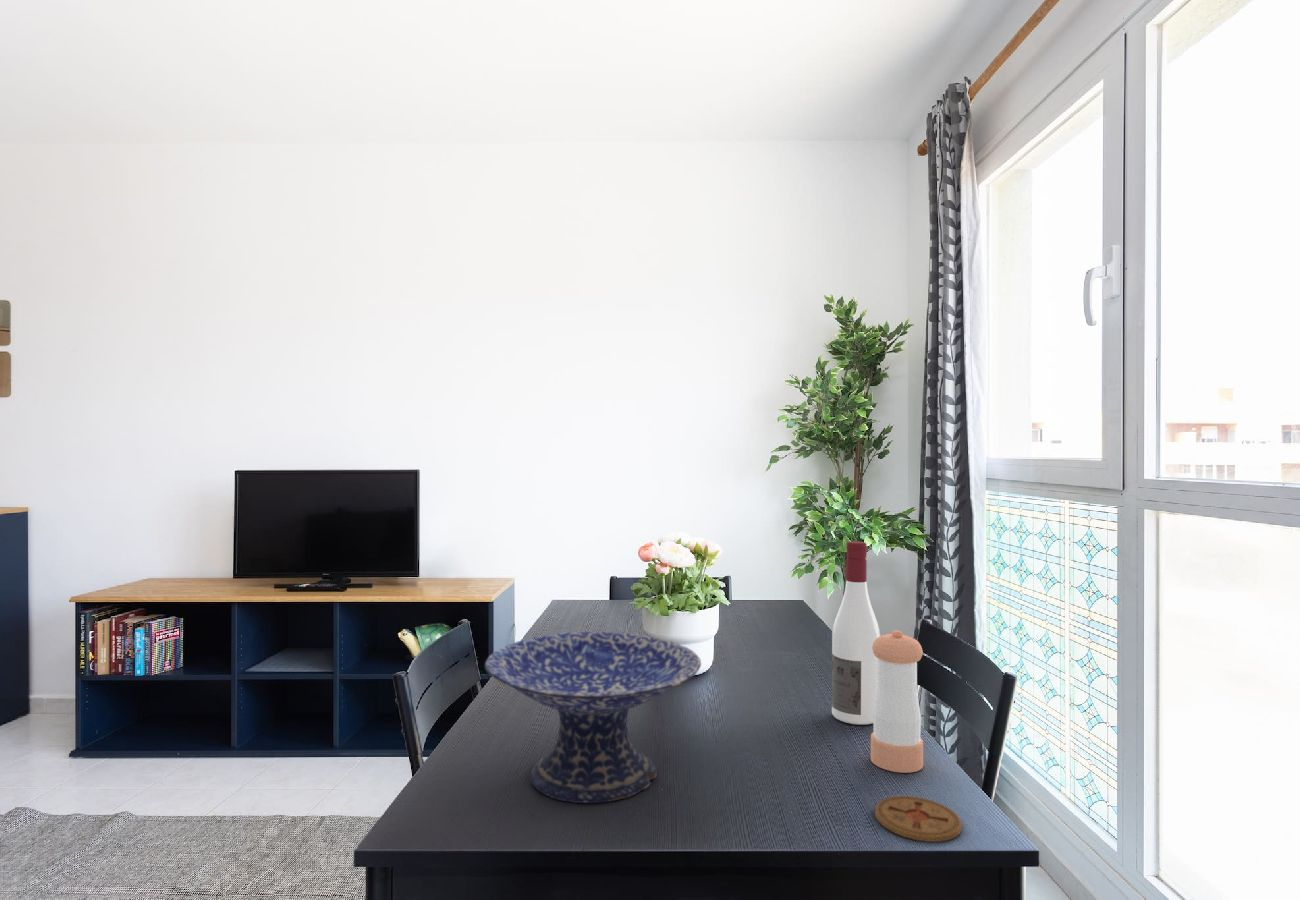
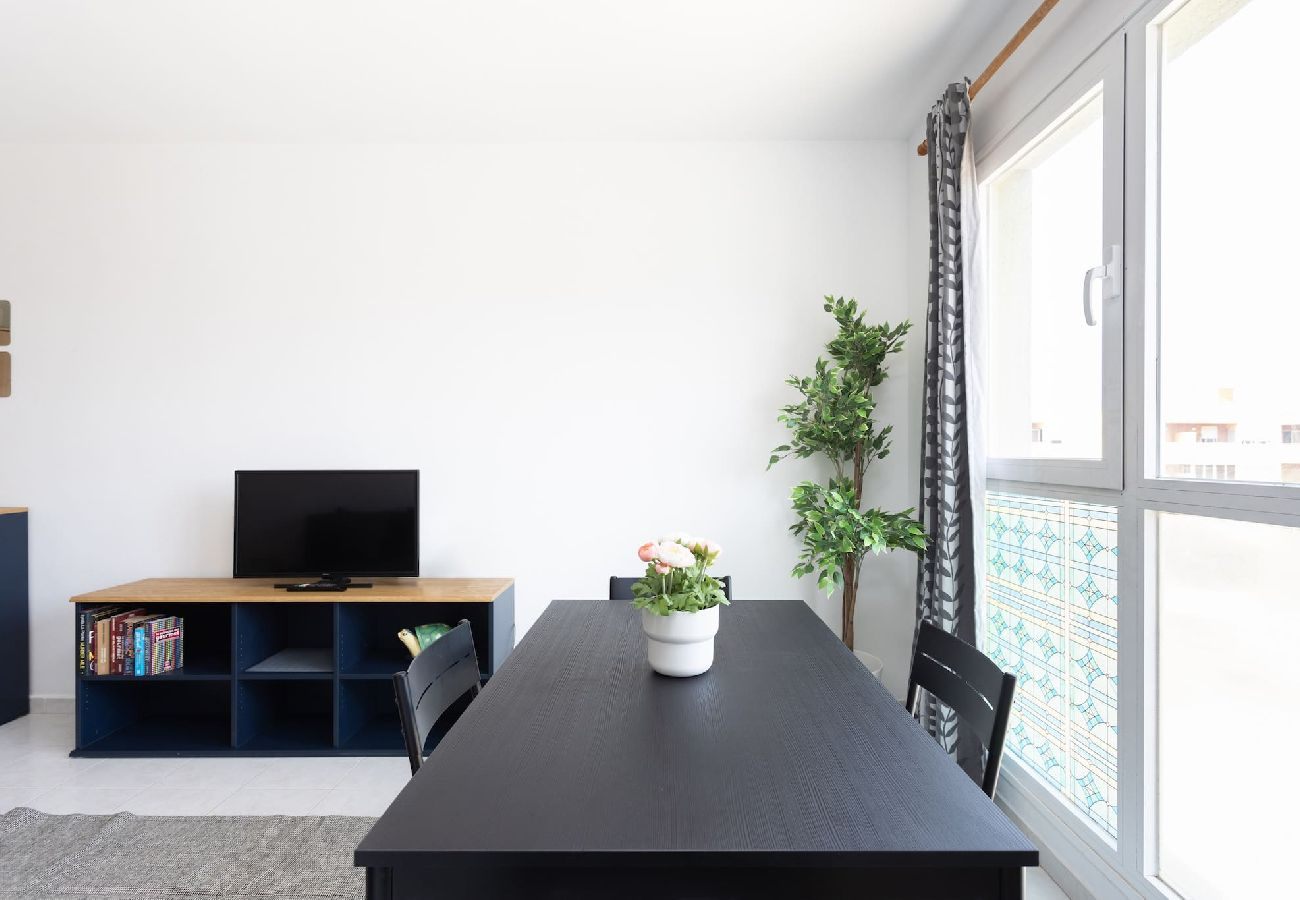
- alcohol [831,540,881,726]
- decorative bowl [484,631,702,804]
- coaster [874,795,963,843]
- pepper shaker [870,629,924,774]
